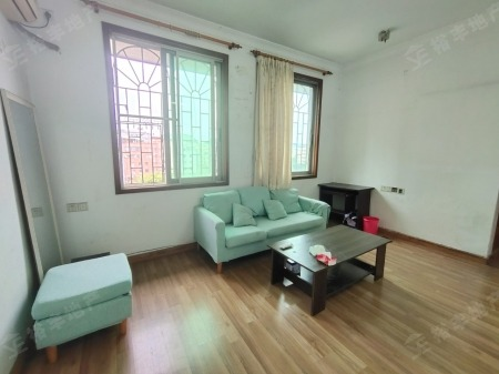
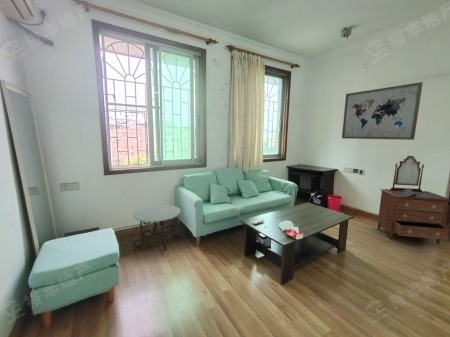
+ dresser [377,155,450,245]
+ side table [133,204,182,251]
+ wall art [341,81,424,141]
